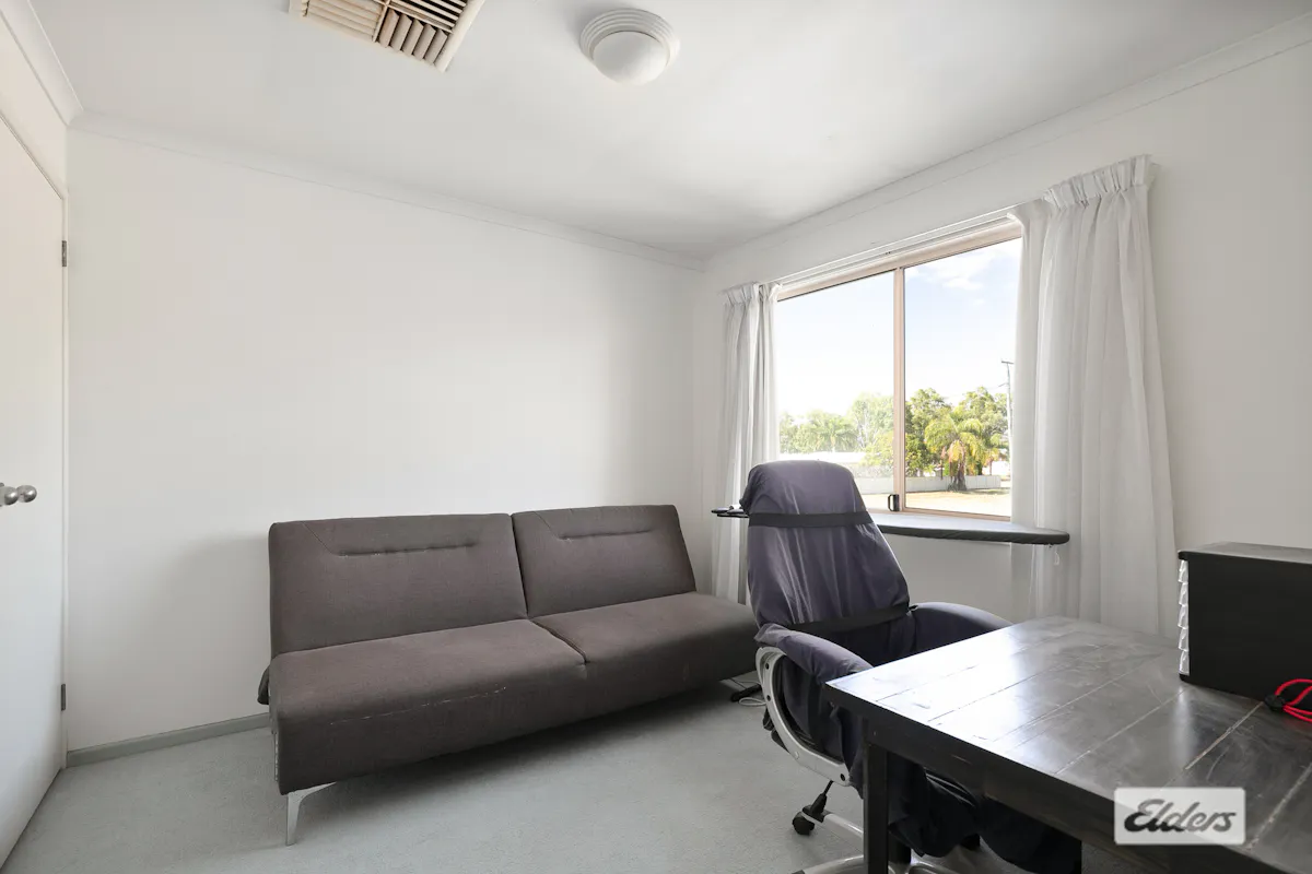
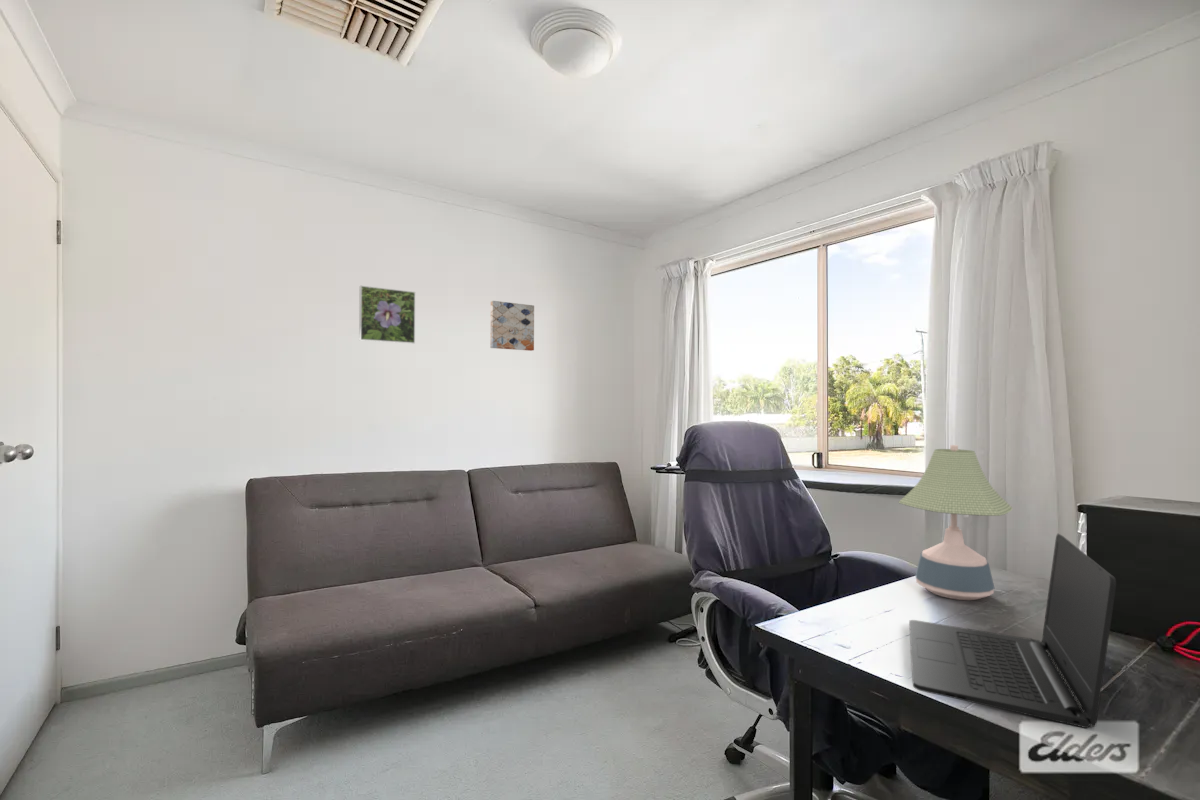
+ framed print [358,285,416,345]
+ laptop [908,533,1117,729]
+ desk lamp [898,444,1013,601]
+ wall art [489,300,535,352]
